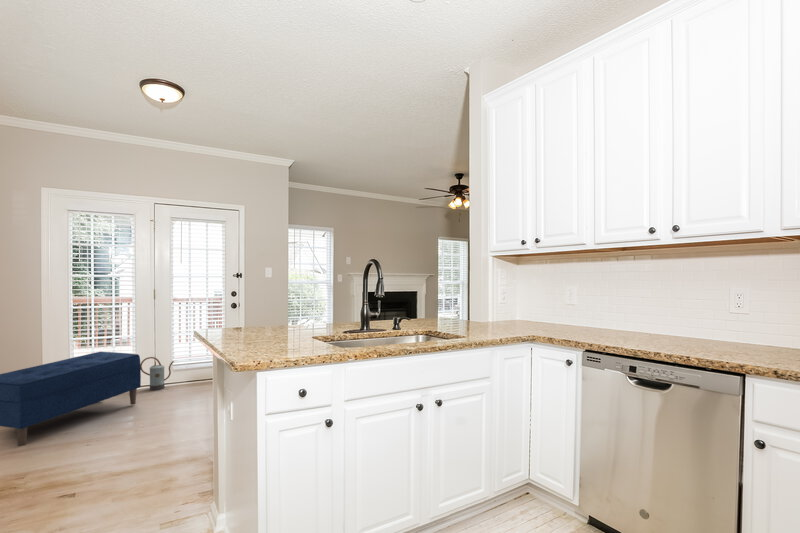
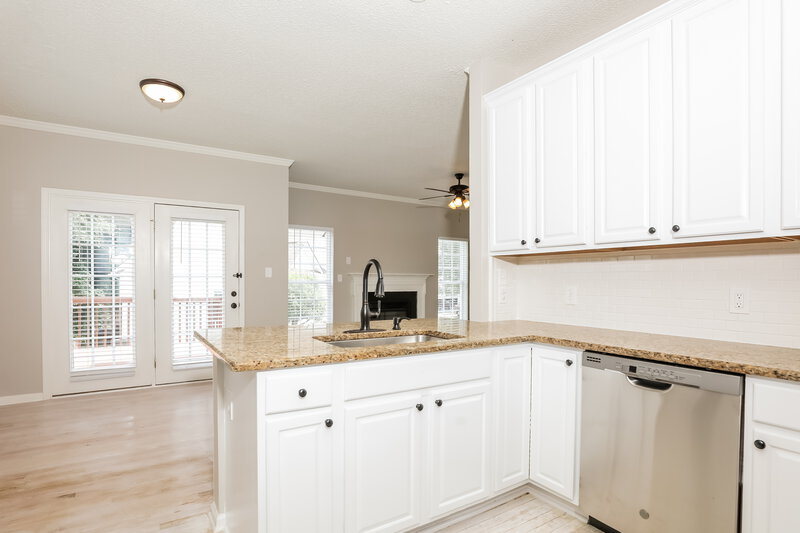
- bench [0,351,142,447]
- watering can [140,356,175,391]
